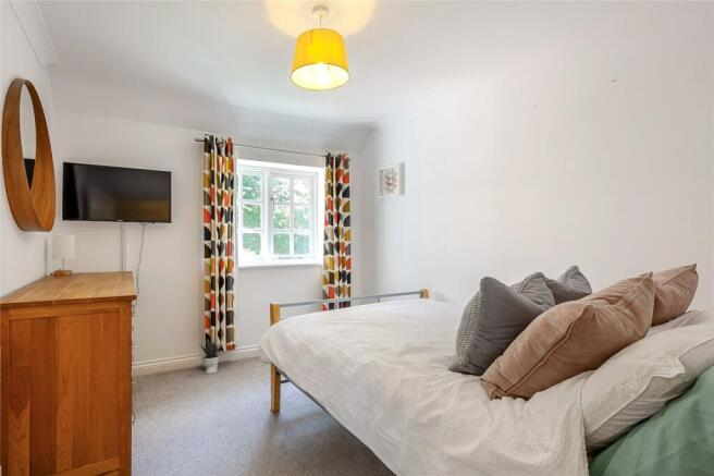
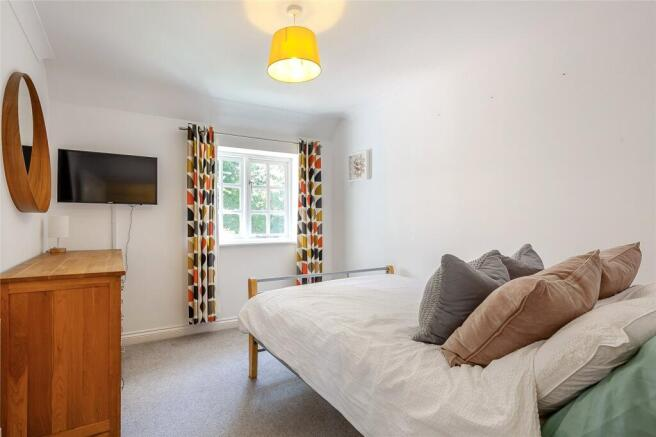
- potted plant [198,337,224,375]
